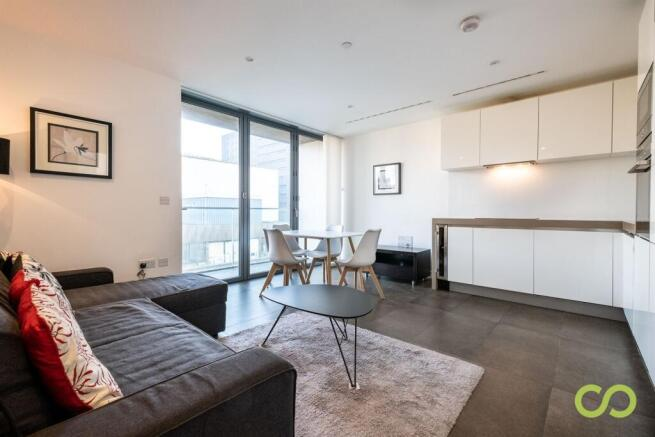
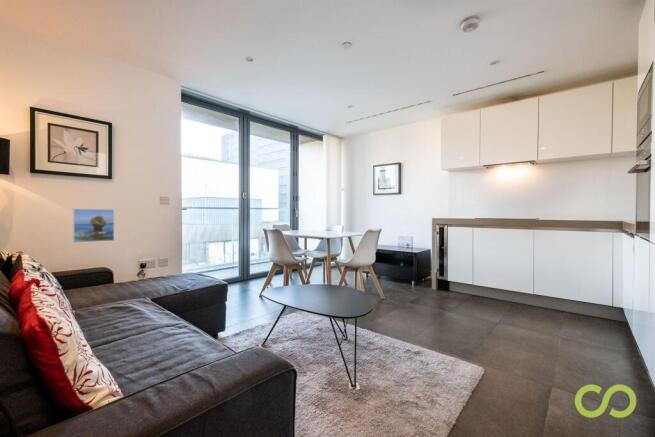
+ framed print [72,208,115,244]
